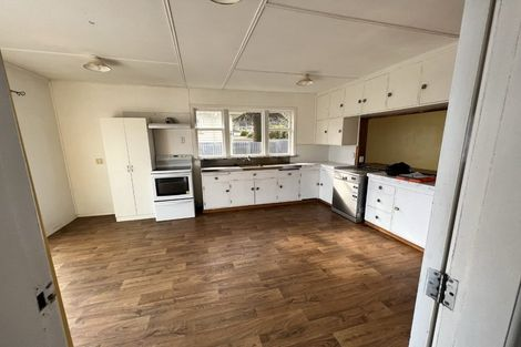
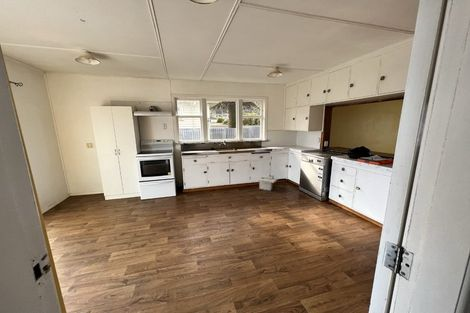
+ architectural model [258,174,279,192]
